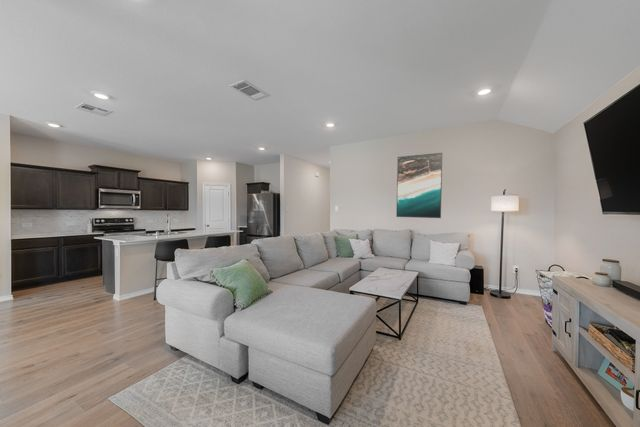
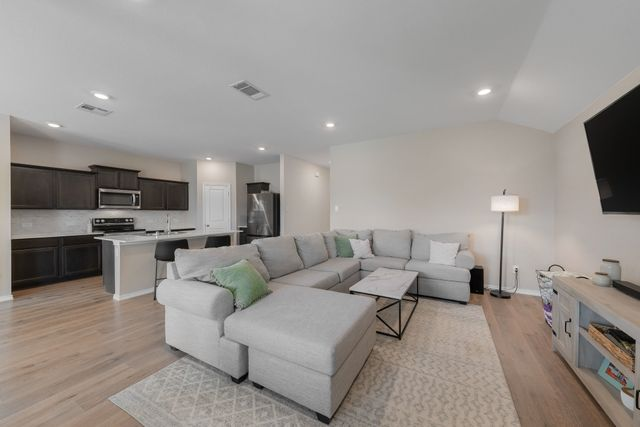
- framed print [395,152,443,219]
